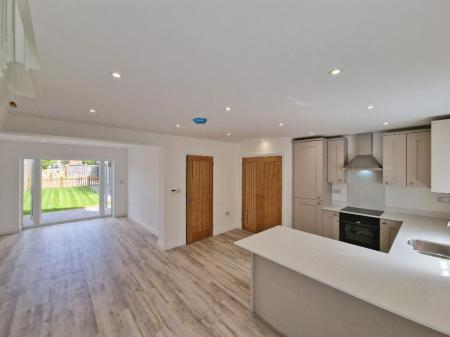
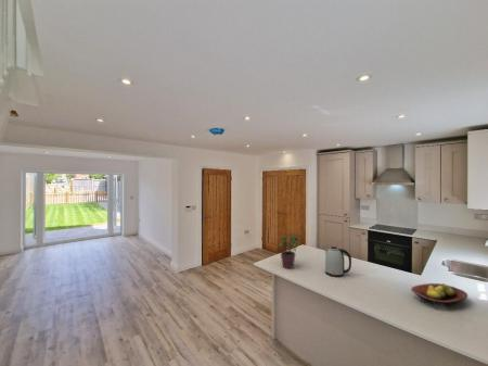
+ kettle [324,245,352,278]
+ potted plant [279,232,301,269]
+ fruit bowl [410,282,468,305]
